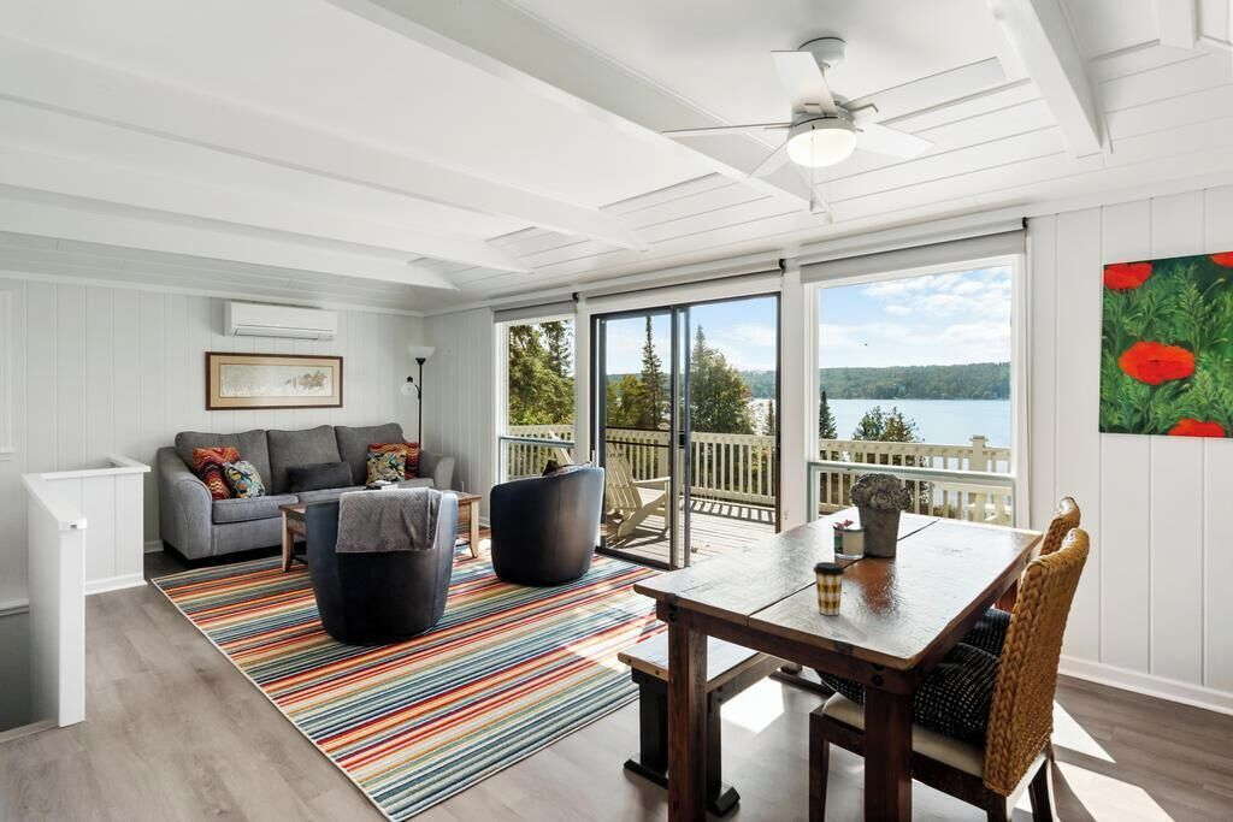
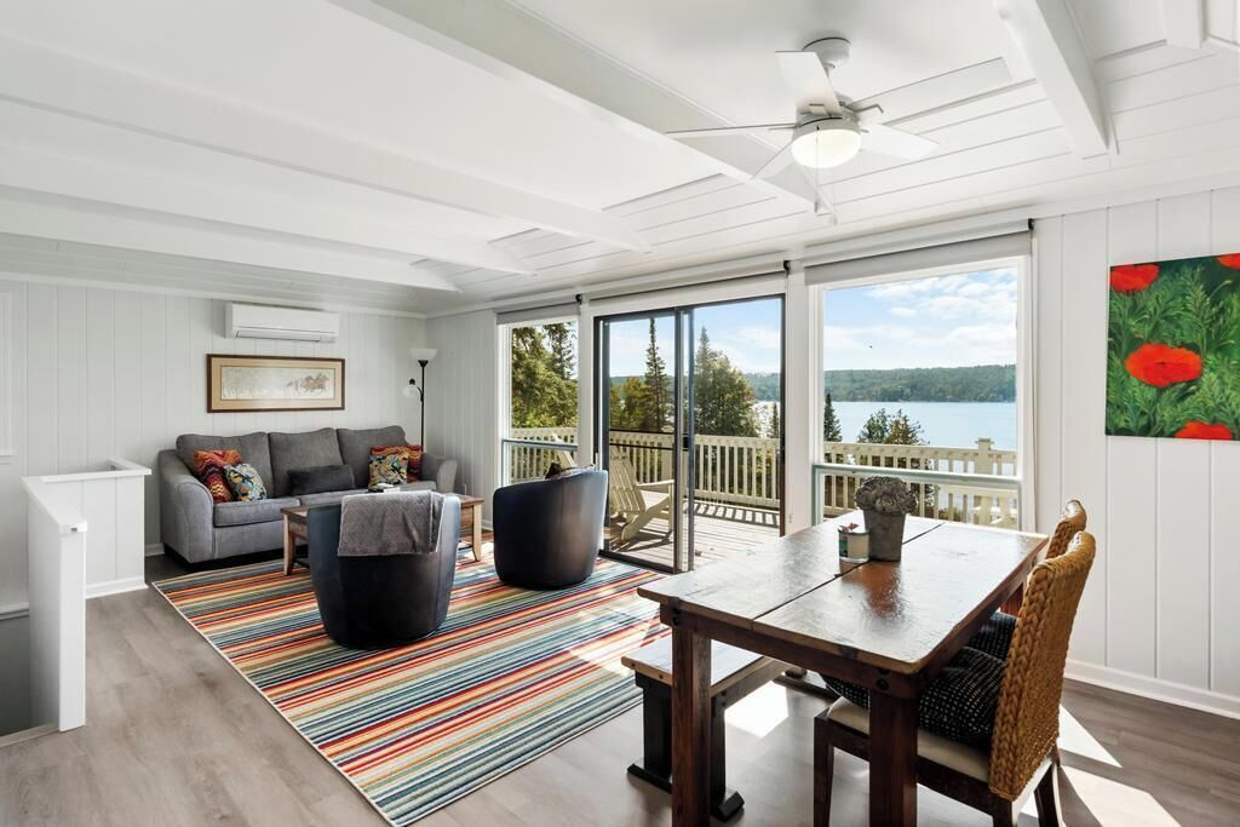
- coffee cup [812,561,846,616]
